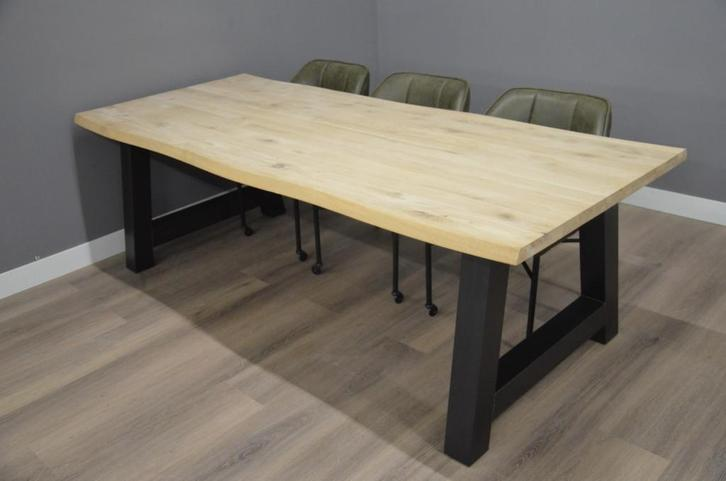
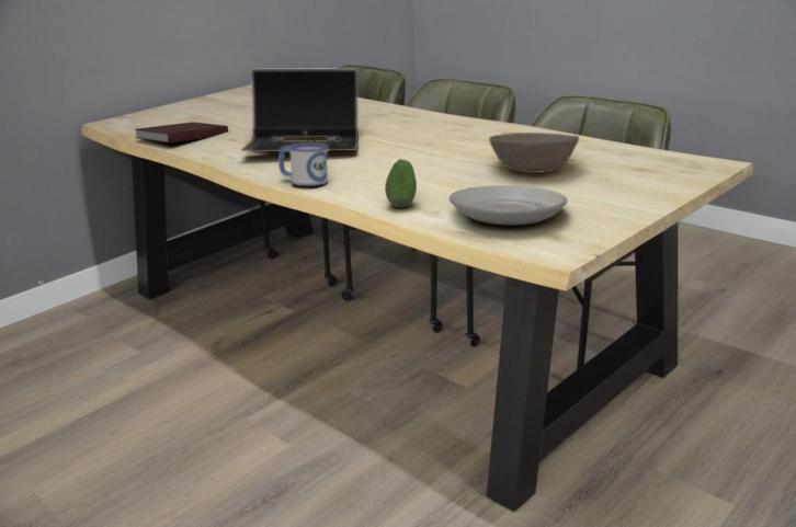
+ plate [448,184,569,226]
+ mug [277,145,329,187]
+ laptop computer [240,67,360,153]
+ notebook [134,121,229,145]
+ fruit [384,158,418,208]
+ bowl [488,131,580,174]
